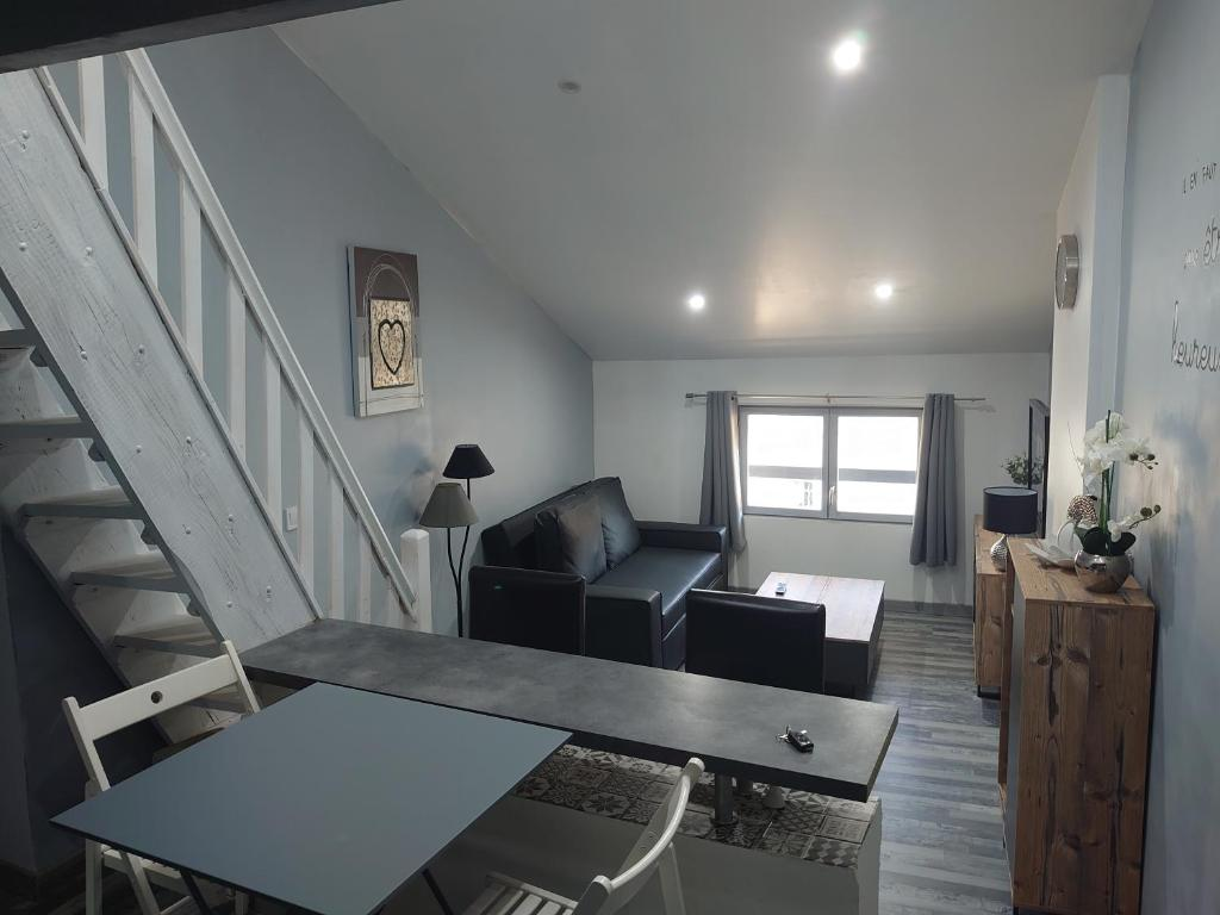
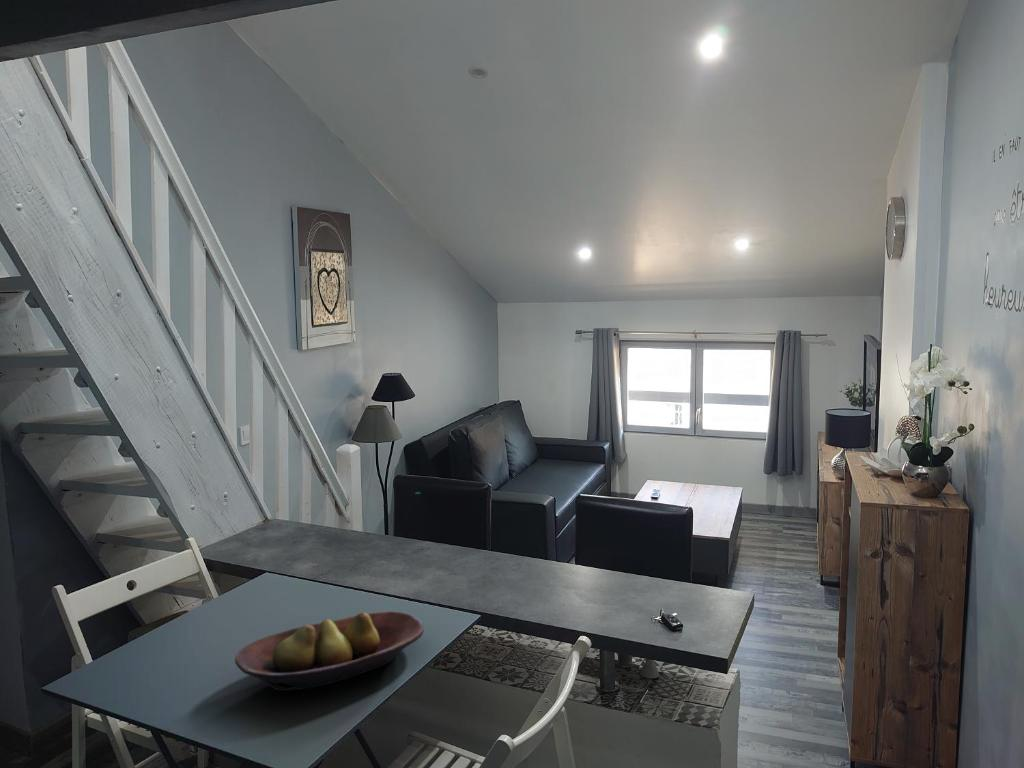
+ fruit bowl [234,610,425,692]
